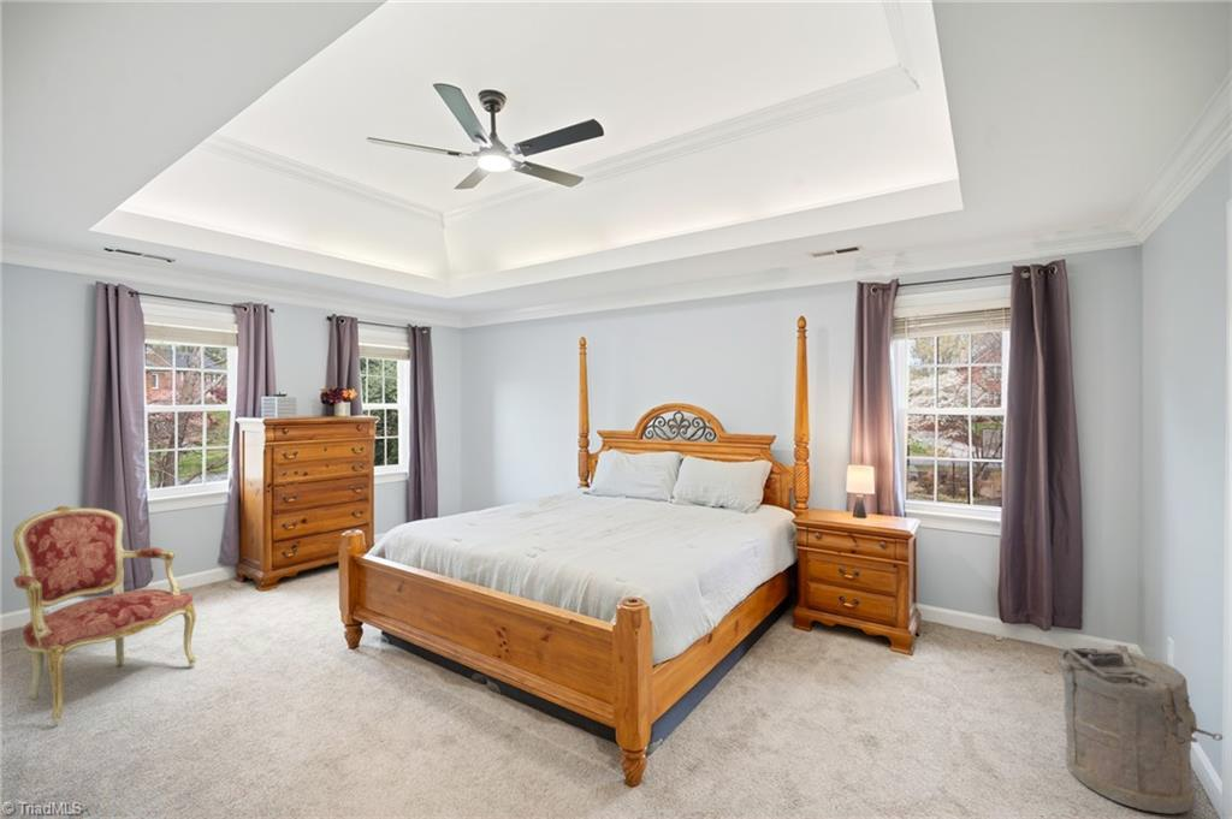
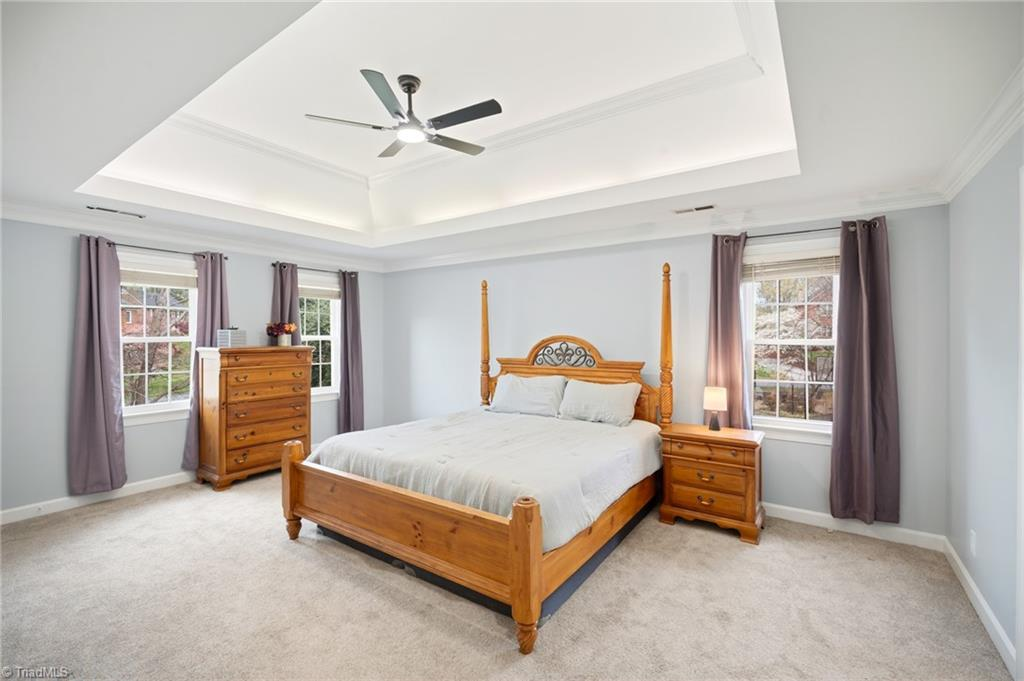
- laundry hamper [1055,643,1224,815]
- armchair [12,505,197,726]
